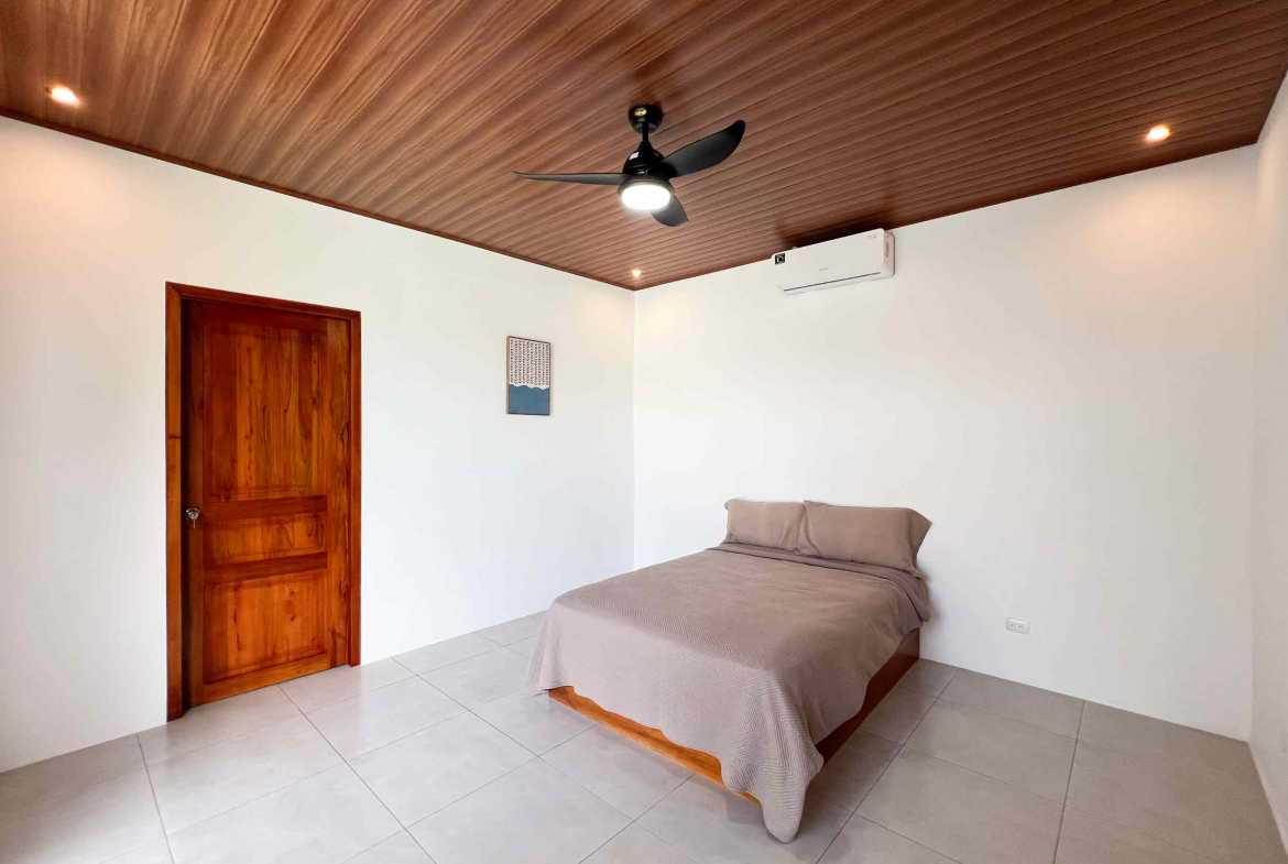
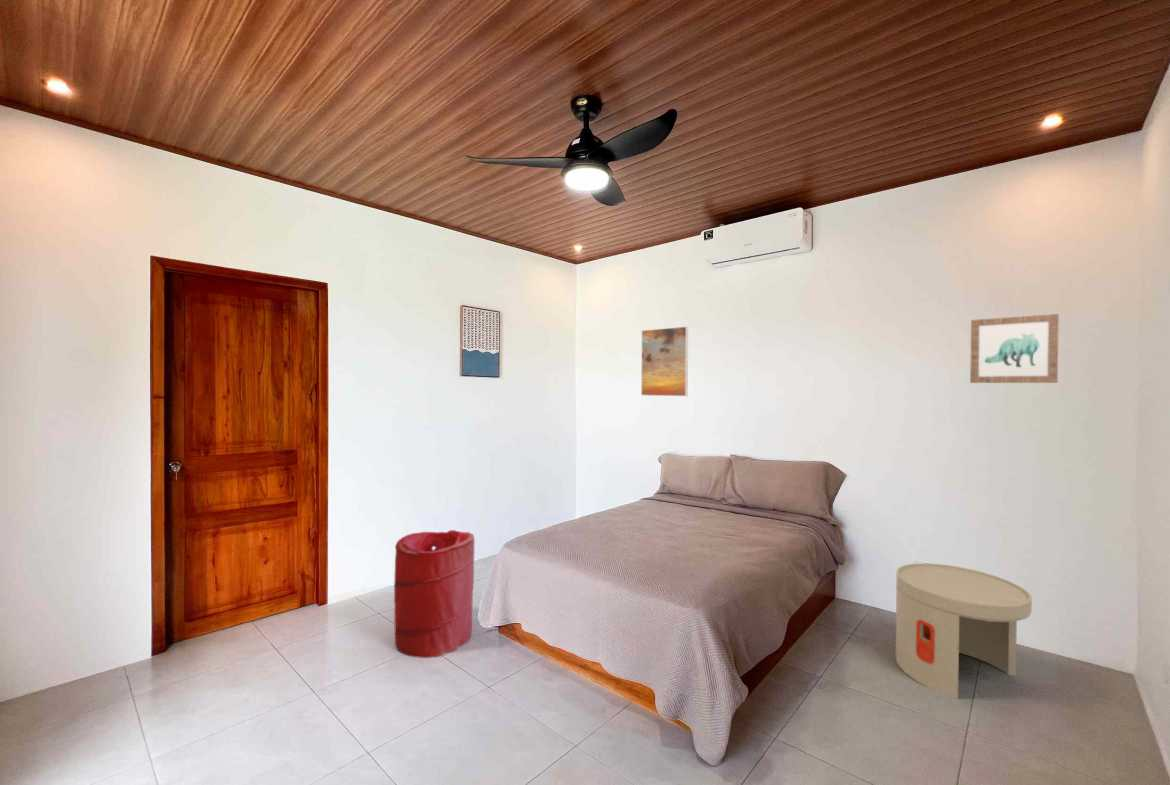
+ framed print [640,325,689,397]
+ wall art [969,313,1060,384]
+ laundry hamper [393,529,475,659]
+ side table [895,562,1033,700]
